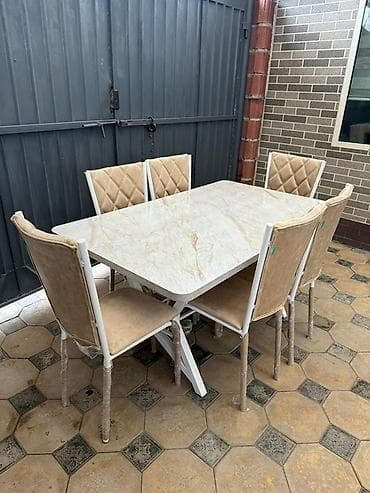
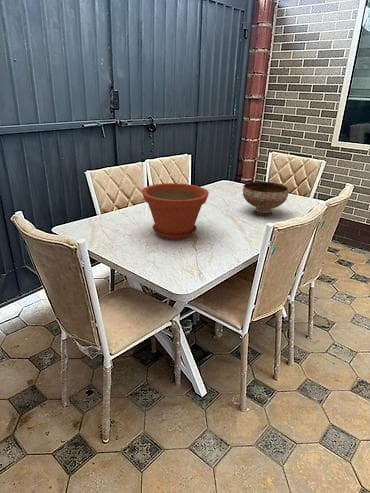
+ plant pot [141,182,210,241]
+ bowl [242,181,290,217]
